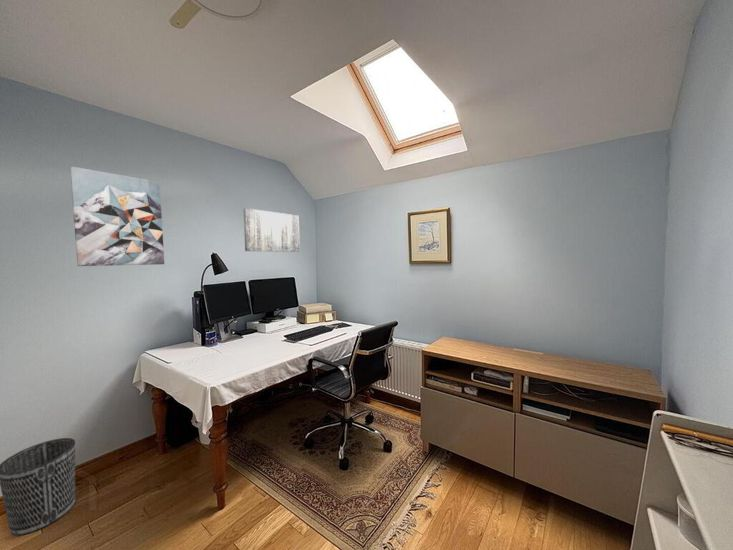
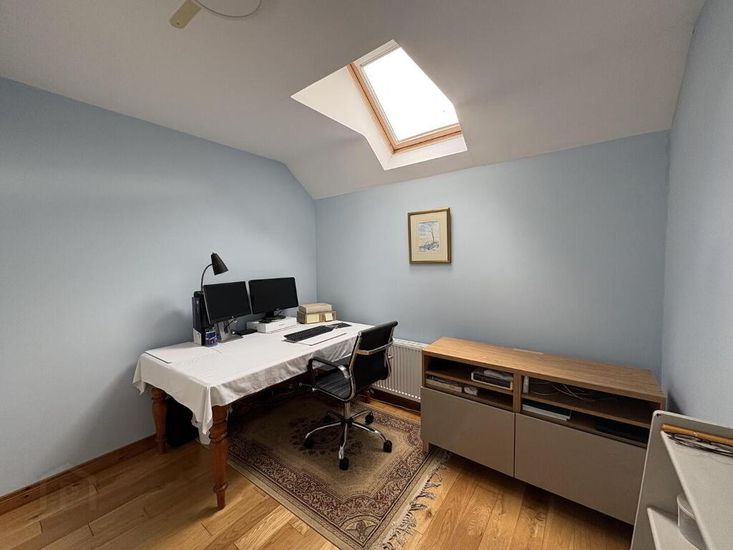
- wastebasket [0,437,76,536]
- wall art [69,166,165,267]
- wall art [242,207,301,253]
